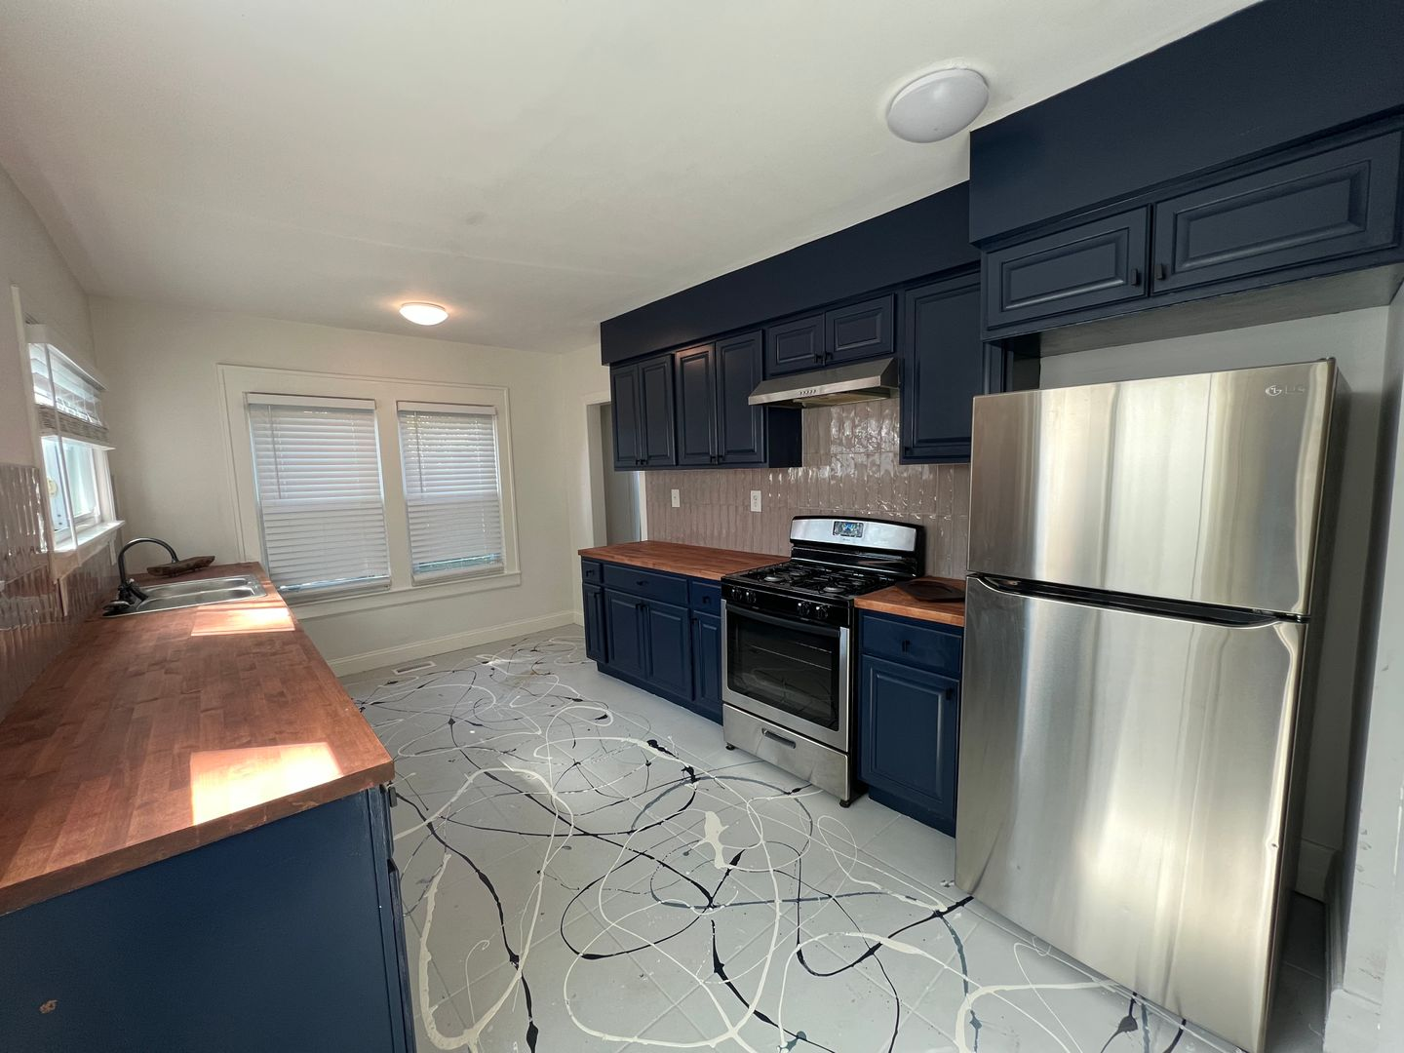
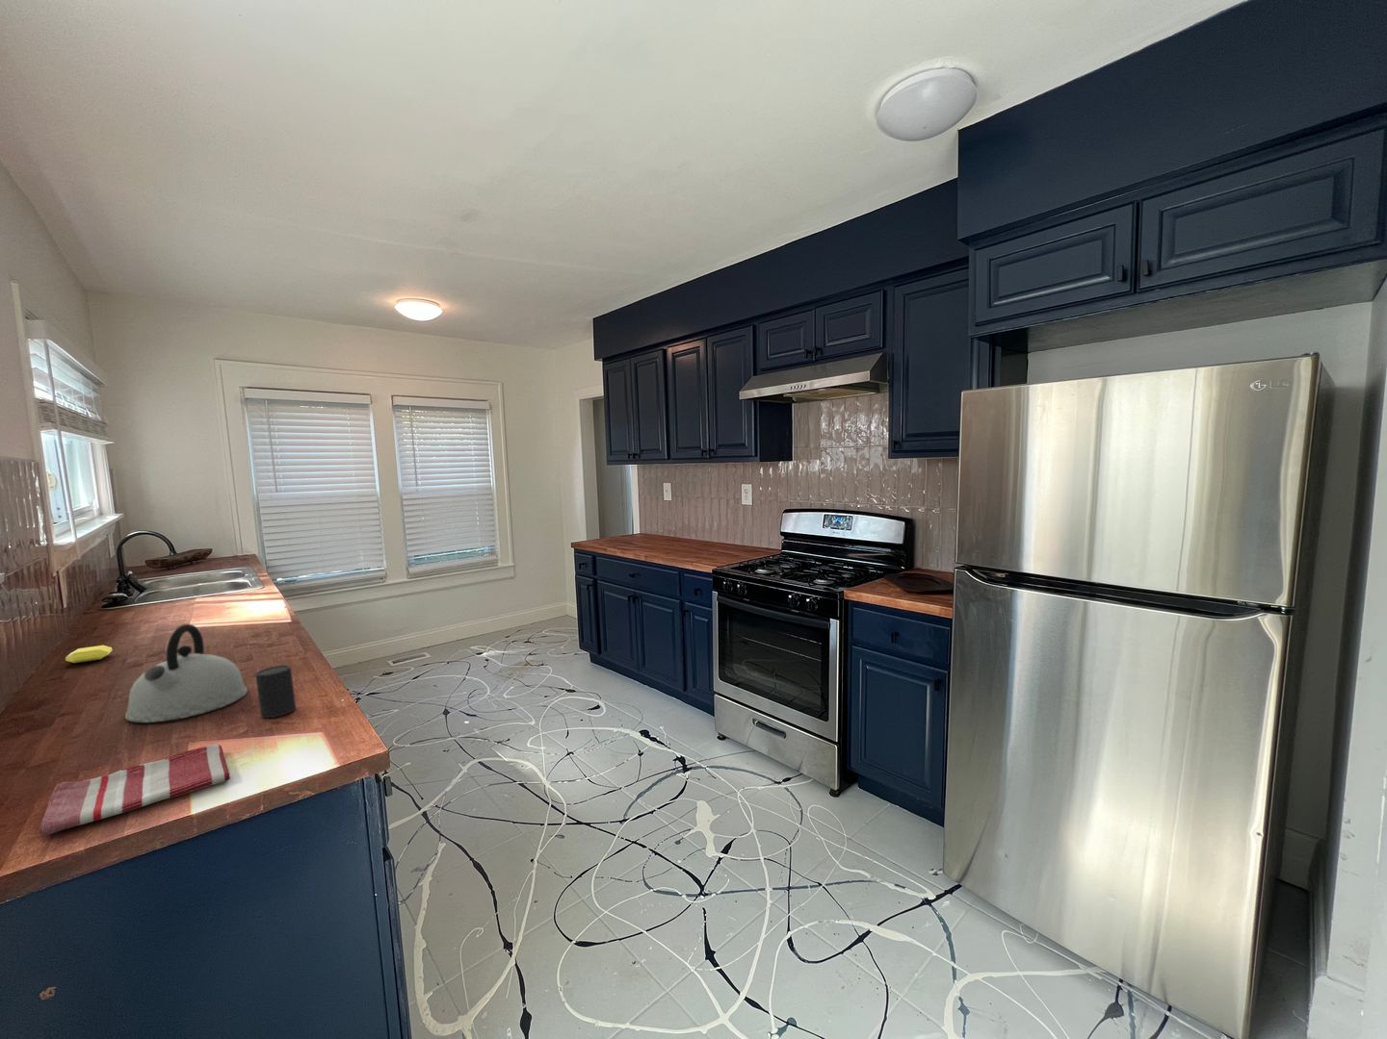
+ kettle [125,622,249,724]
+ dish towel [38,743,232,837]
+ soap bar [64,645,112,664]
+ cup [254,664,297,718]
